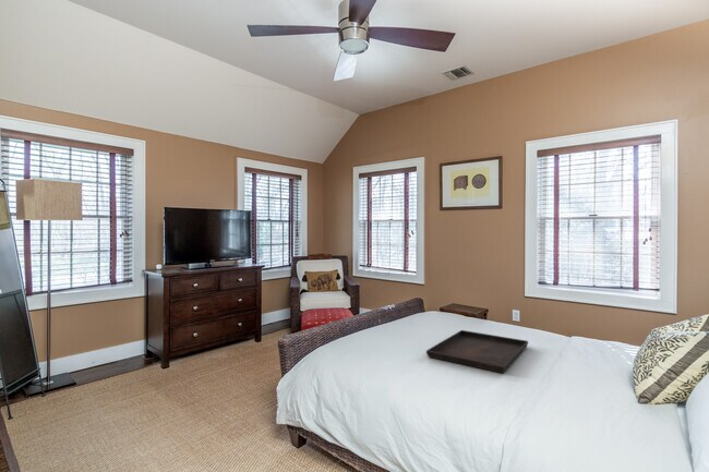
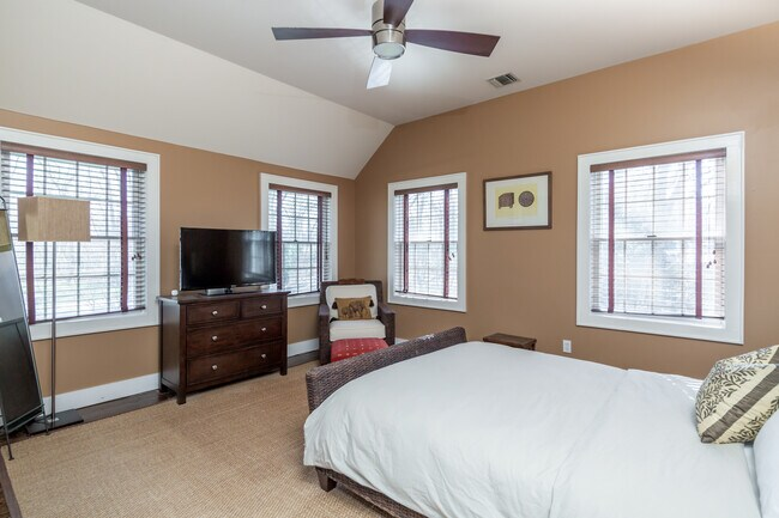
- serving tray [425,329,529,374]
